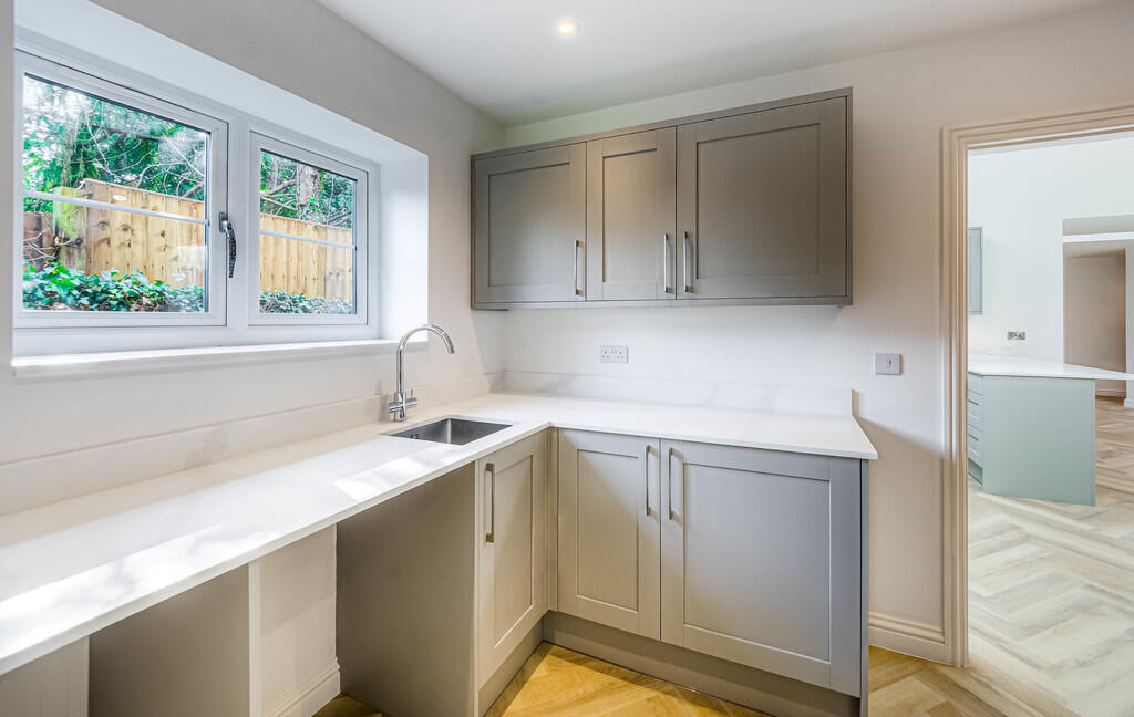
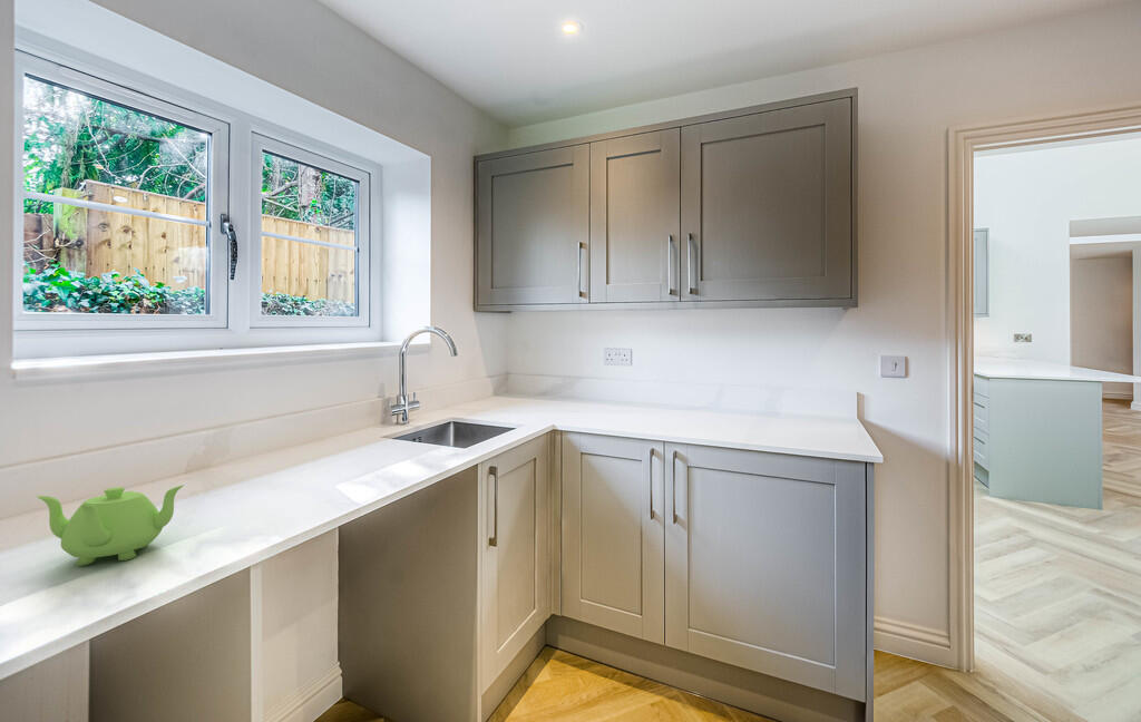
+ teapot [36,484,185,567]
